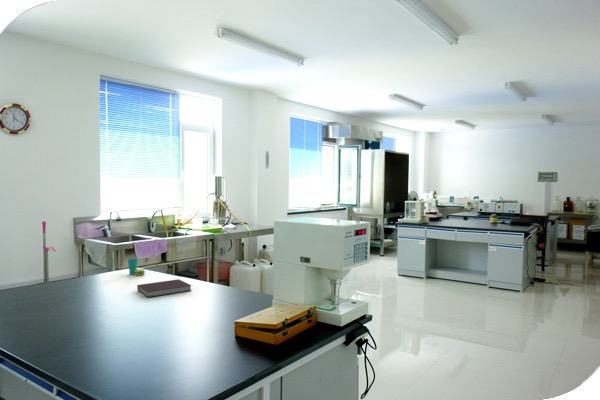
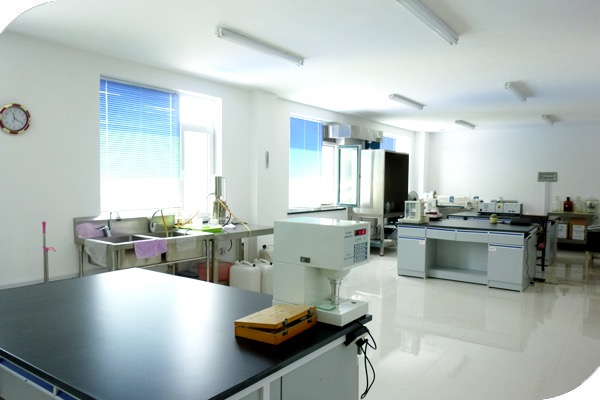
- cup [127,258,146,276]
- notebook [136,278,192,298]
